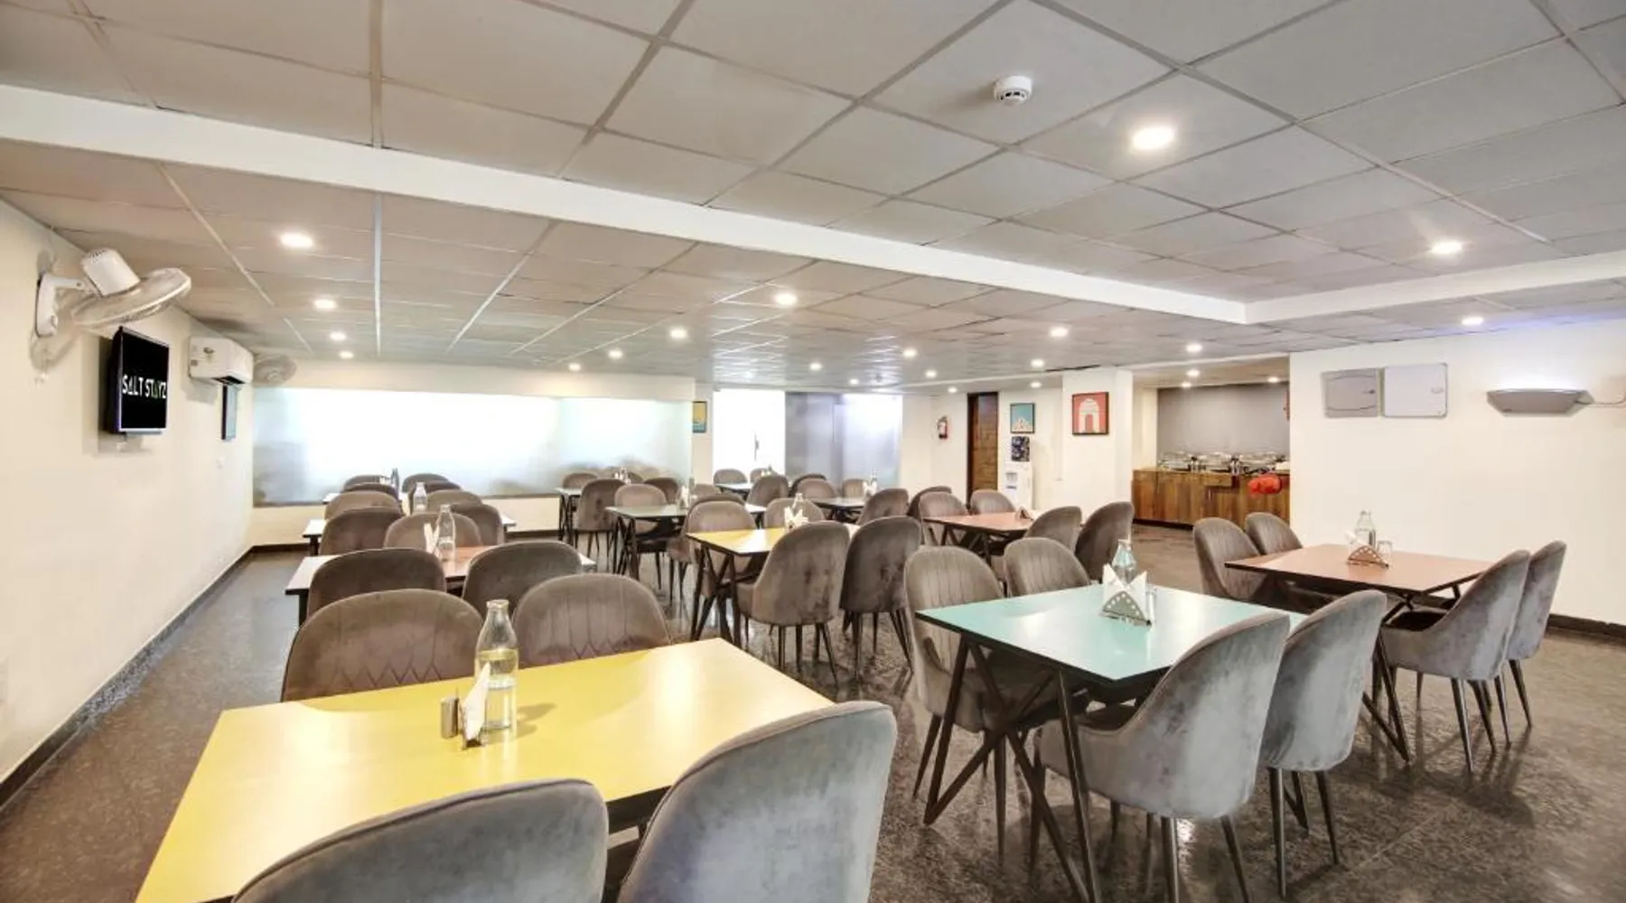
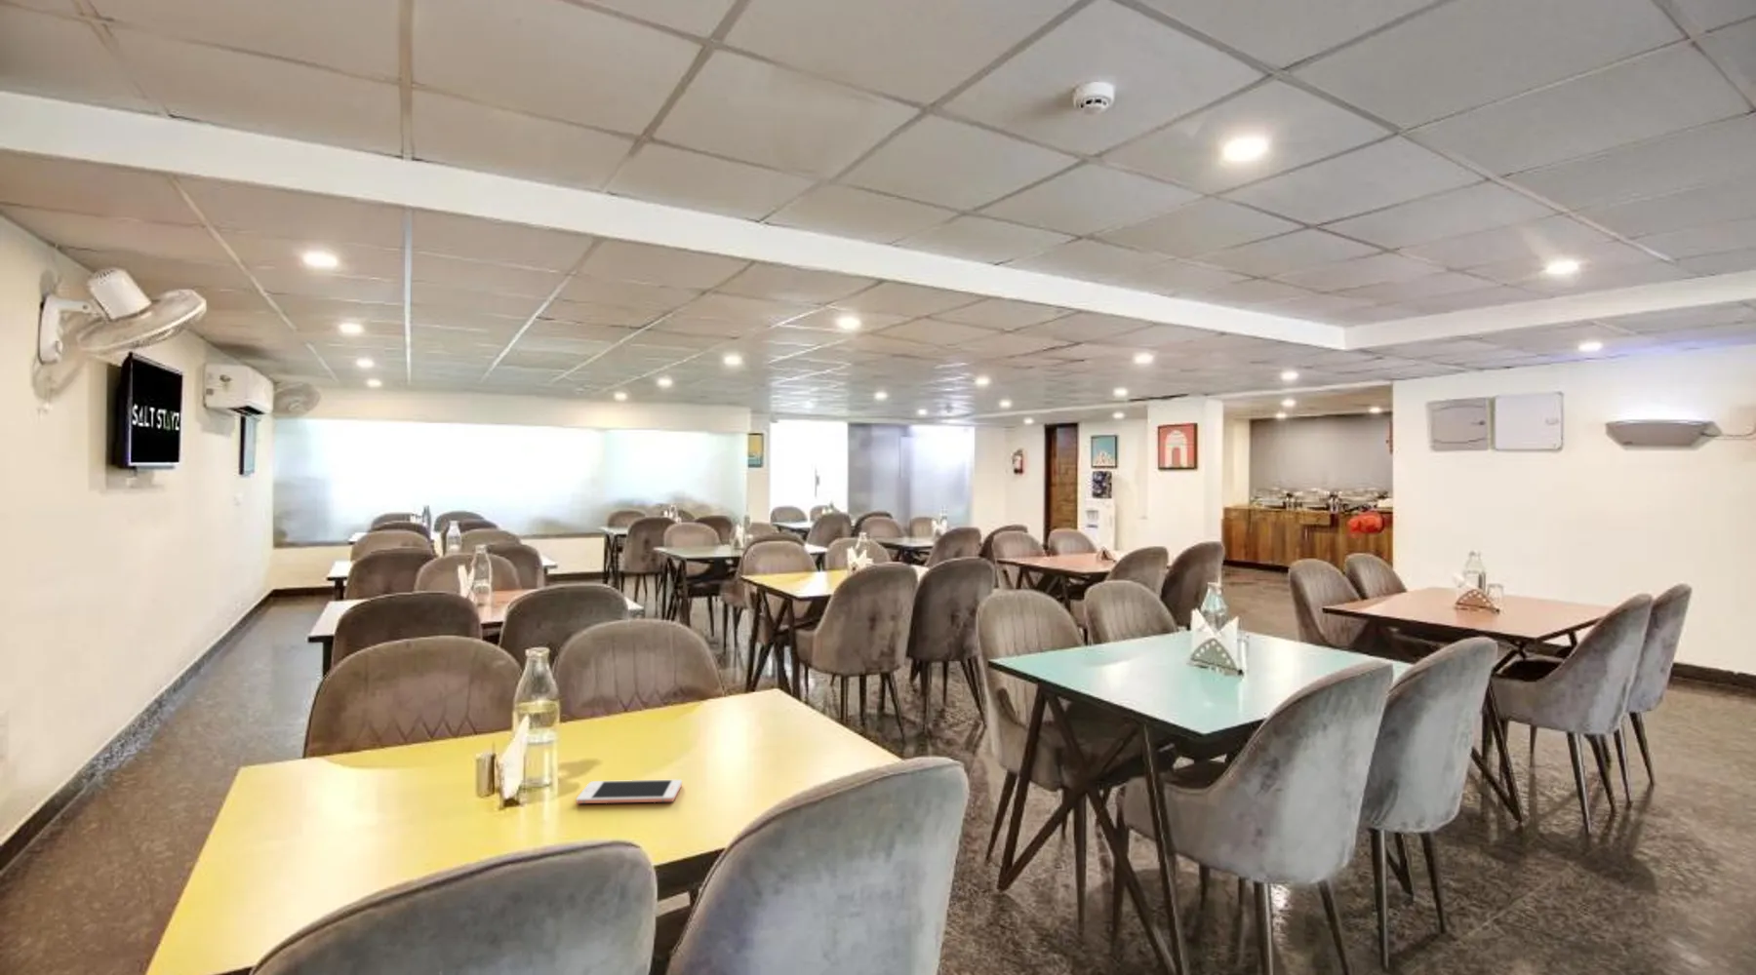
+ cell phone [575,779,683,804]
